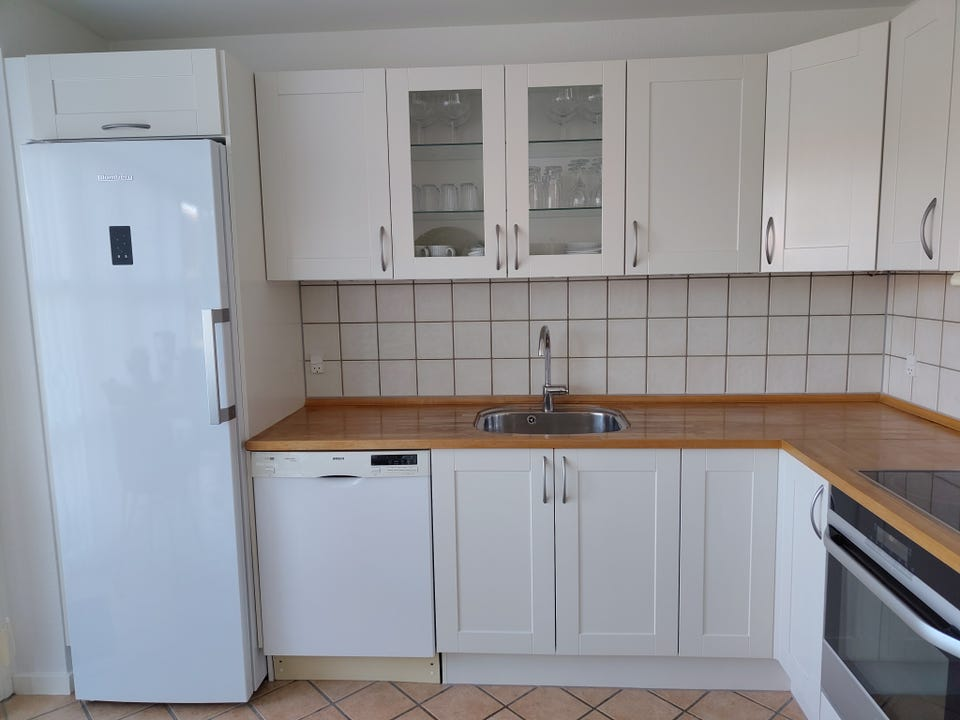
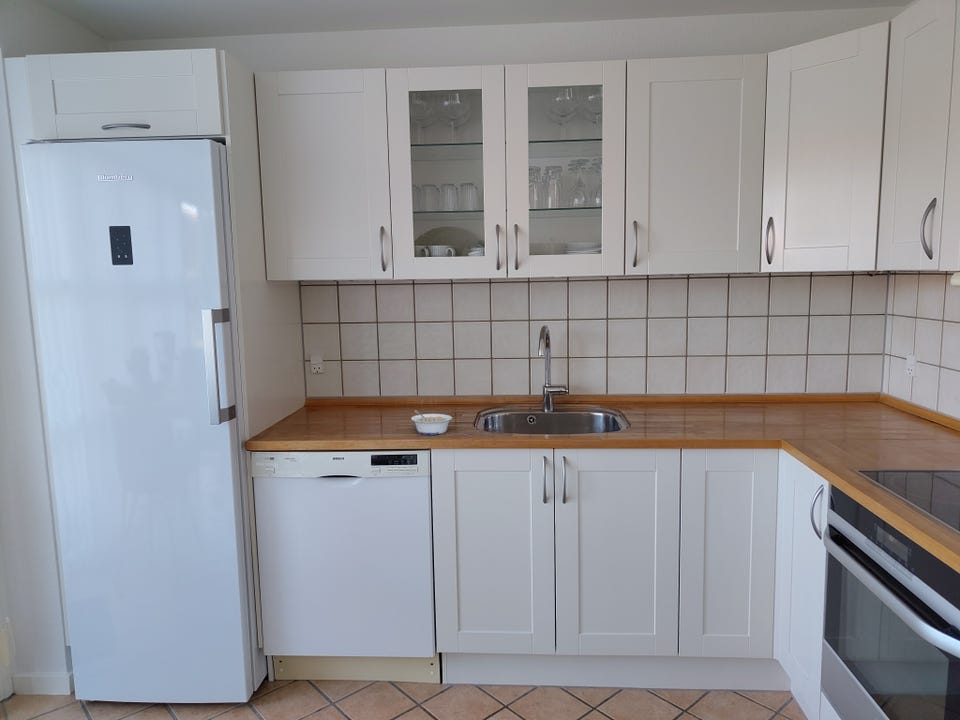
+ legume [410,409,453,436]
